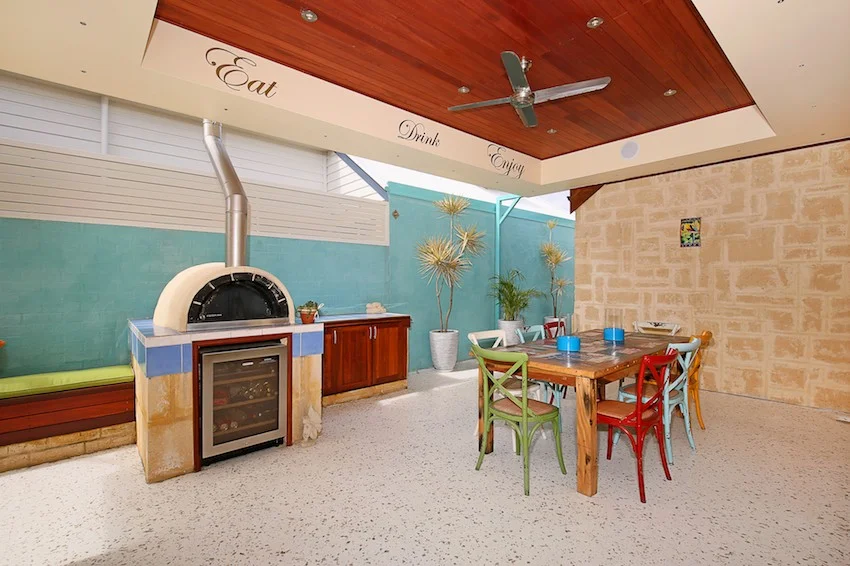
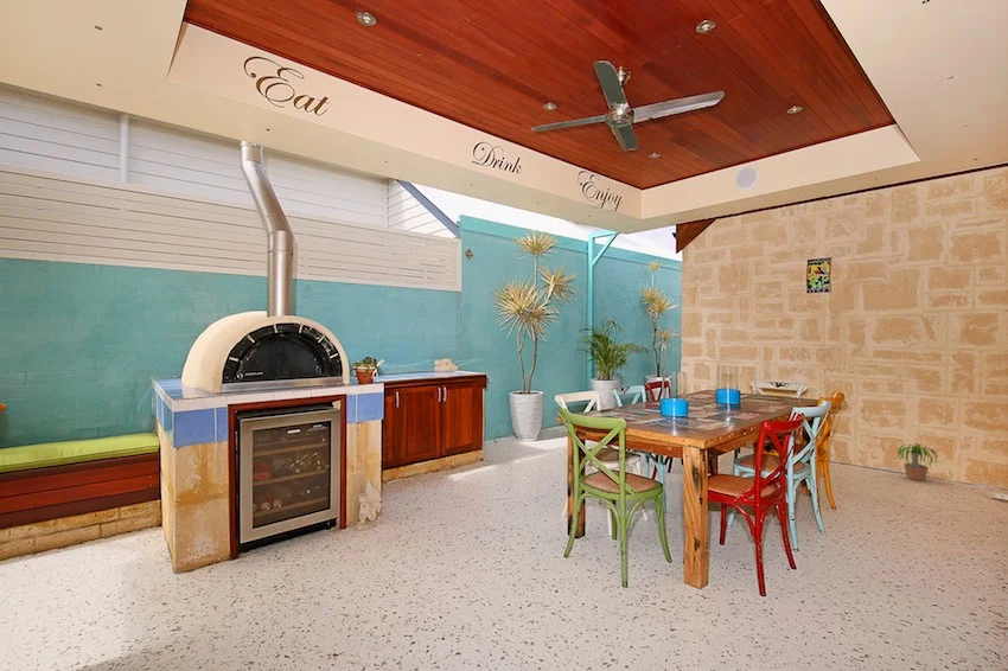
+ potted plant [894,442,944,483]
